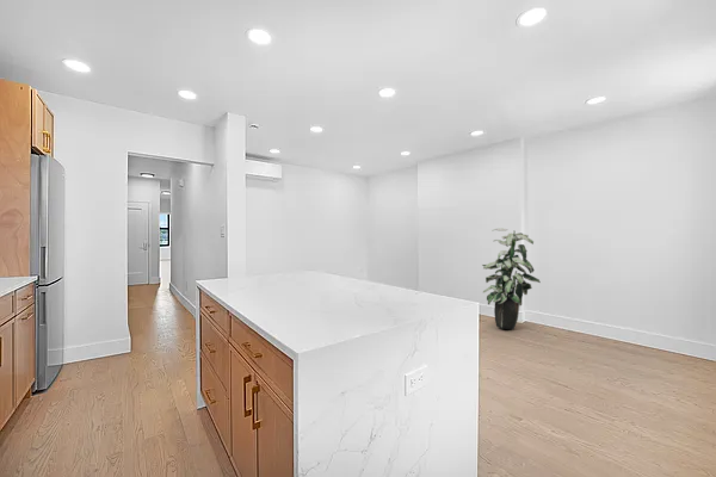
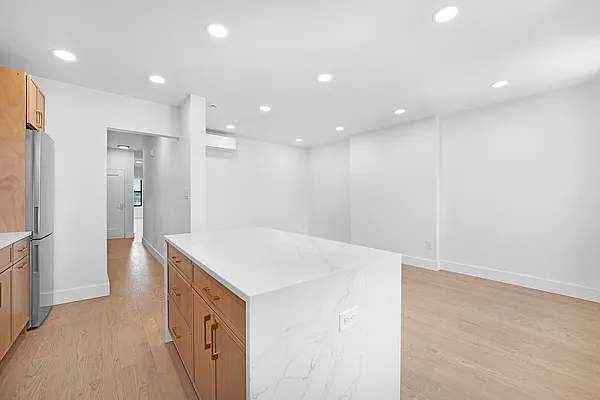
- indoor plant [481,227,542,330]
